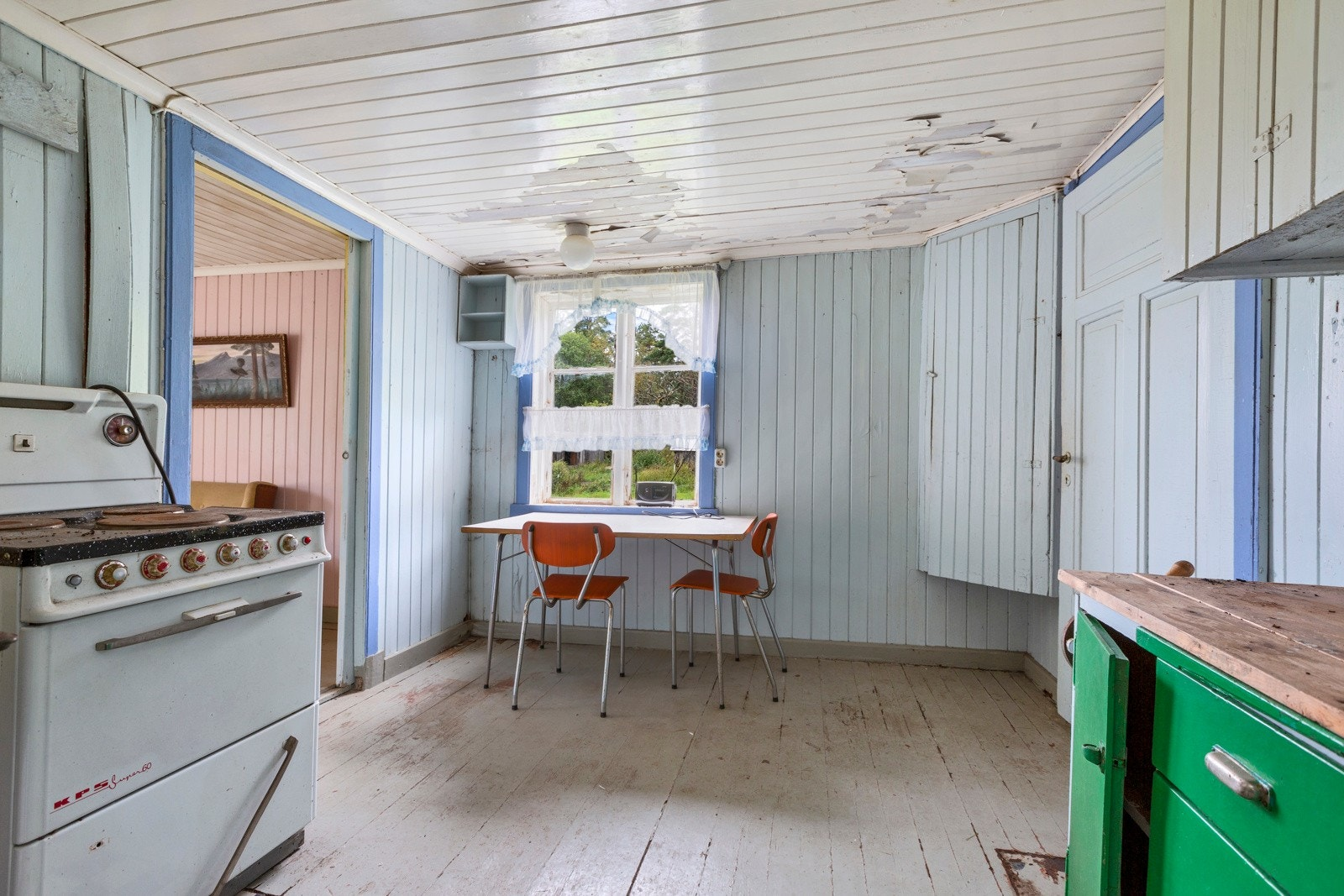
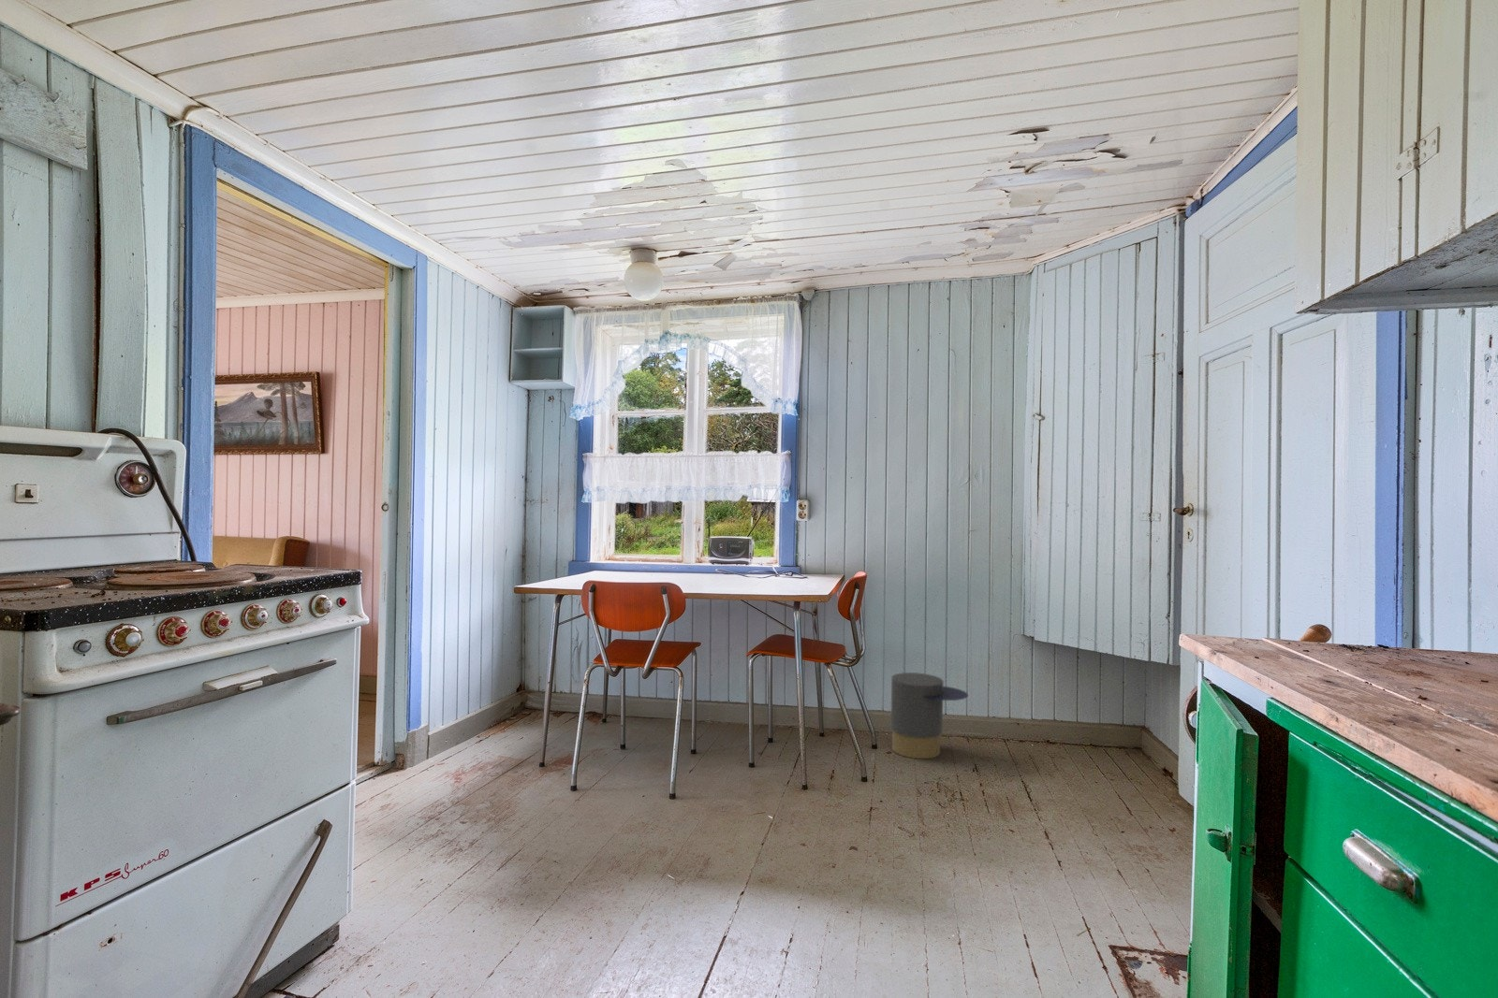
+ trash can [889,672,969,760]
